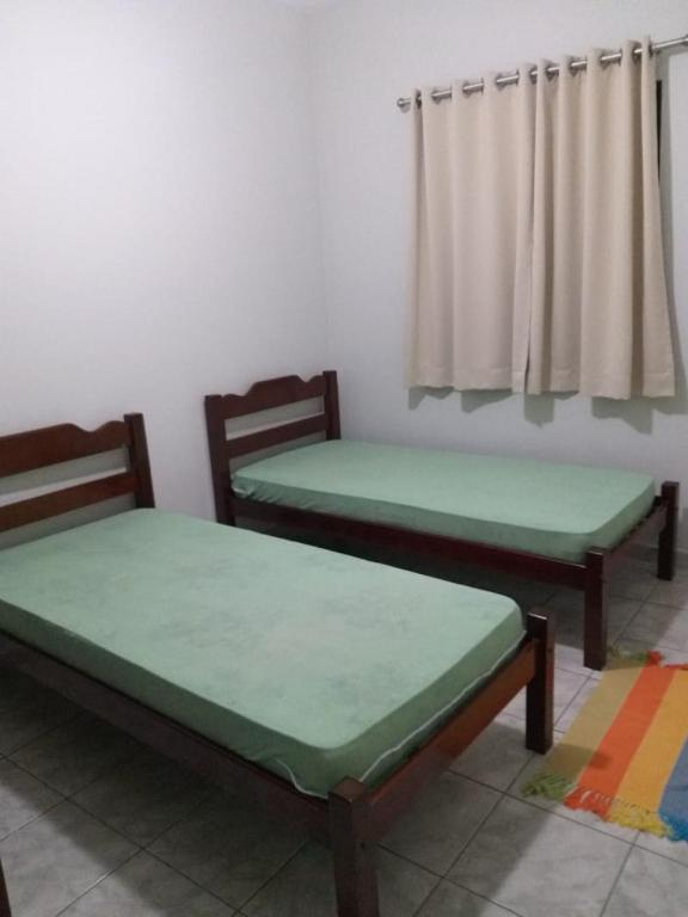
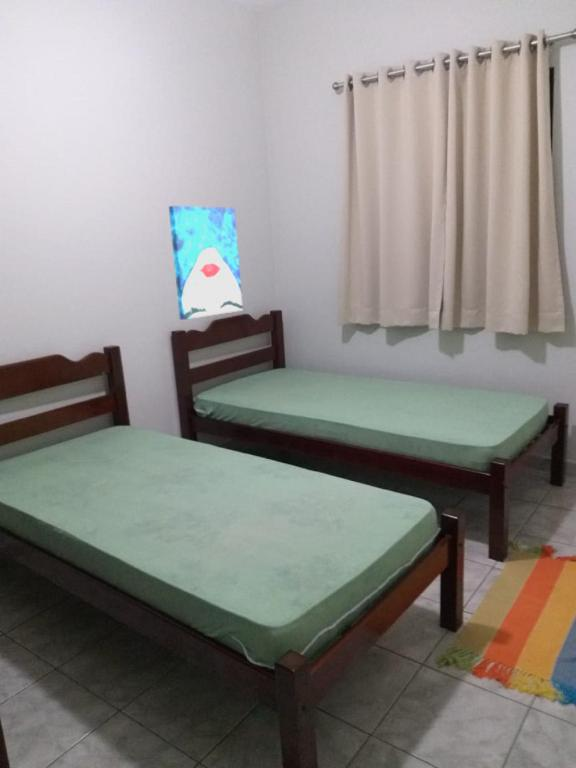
+ wall art [168,205,244,321]
